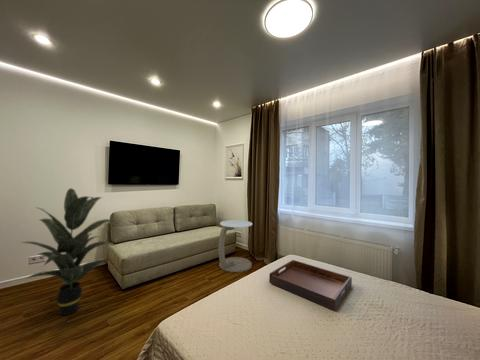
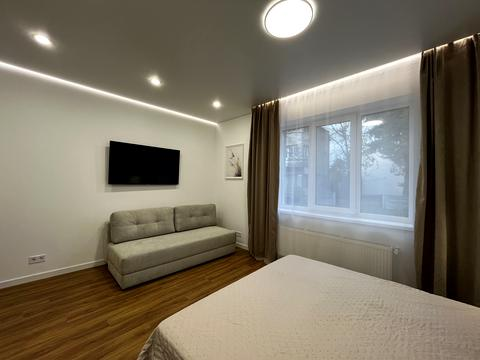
- indoor plant [20,187,121,317]
- side table [217,219,253,273]
- serving tray [268,259,353,312]
